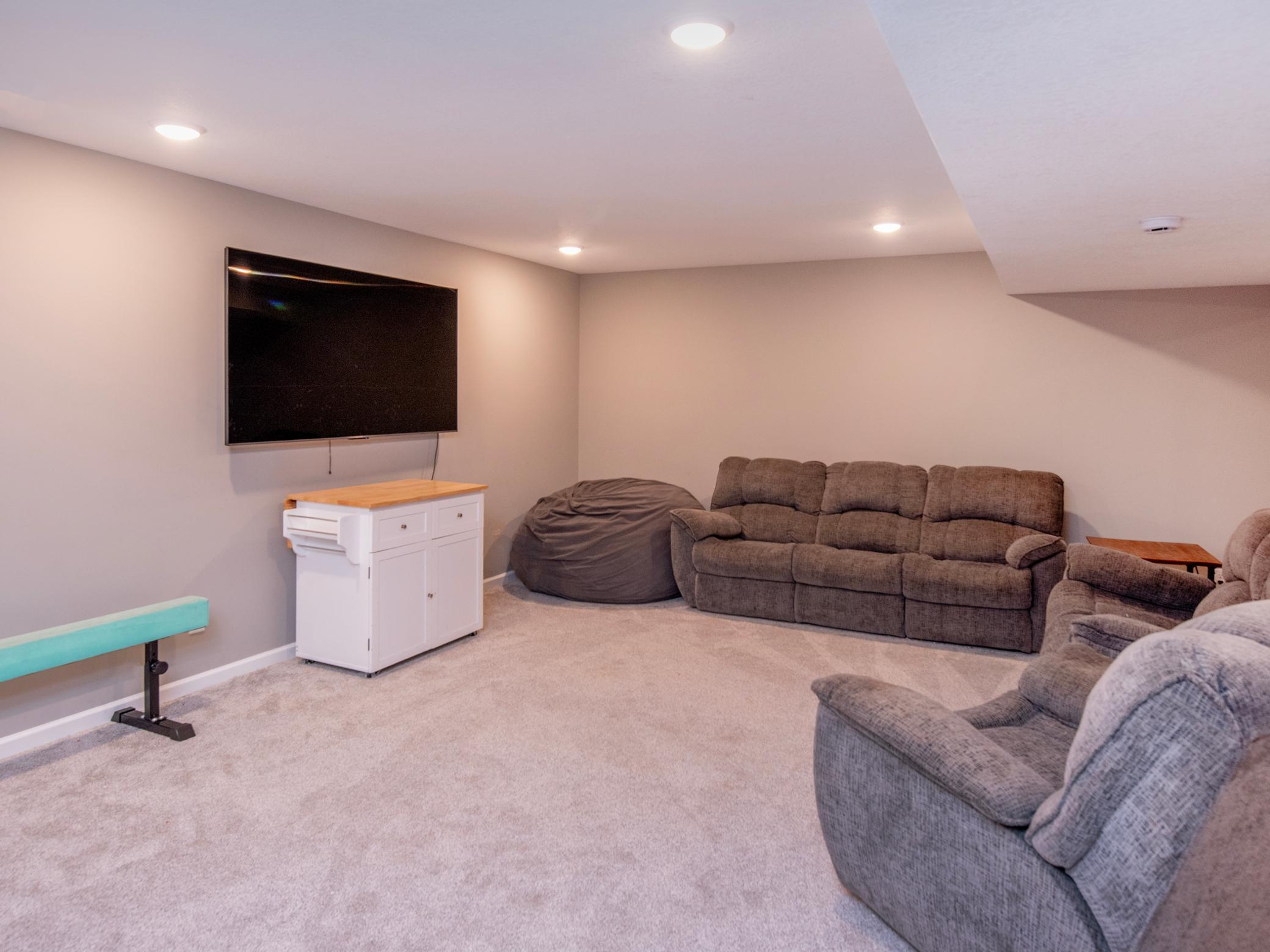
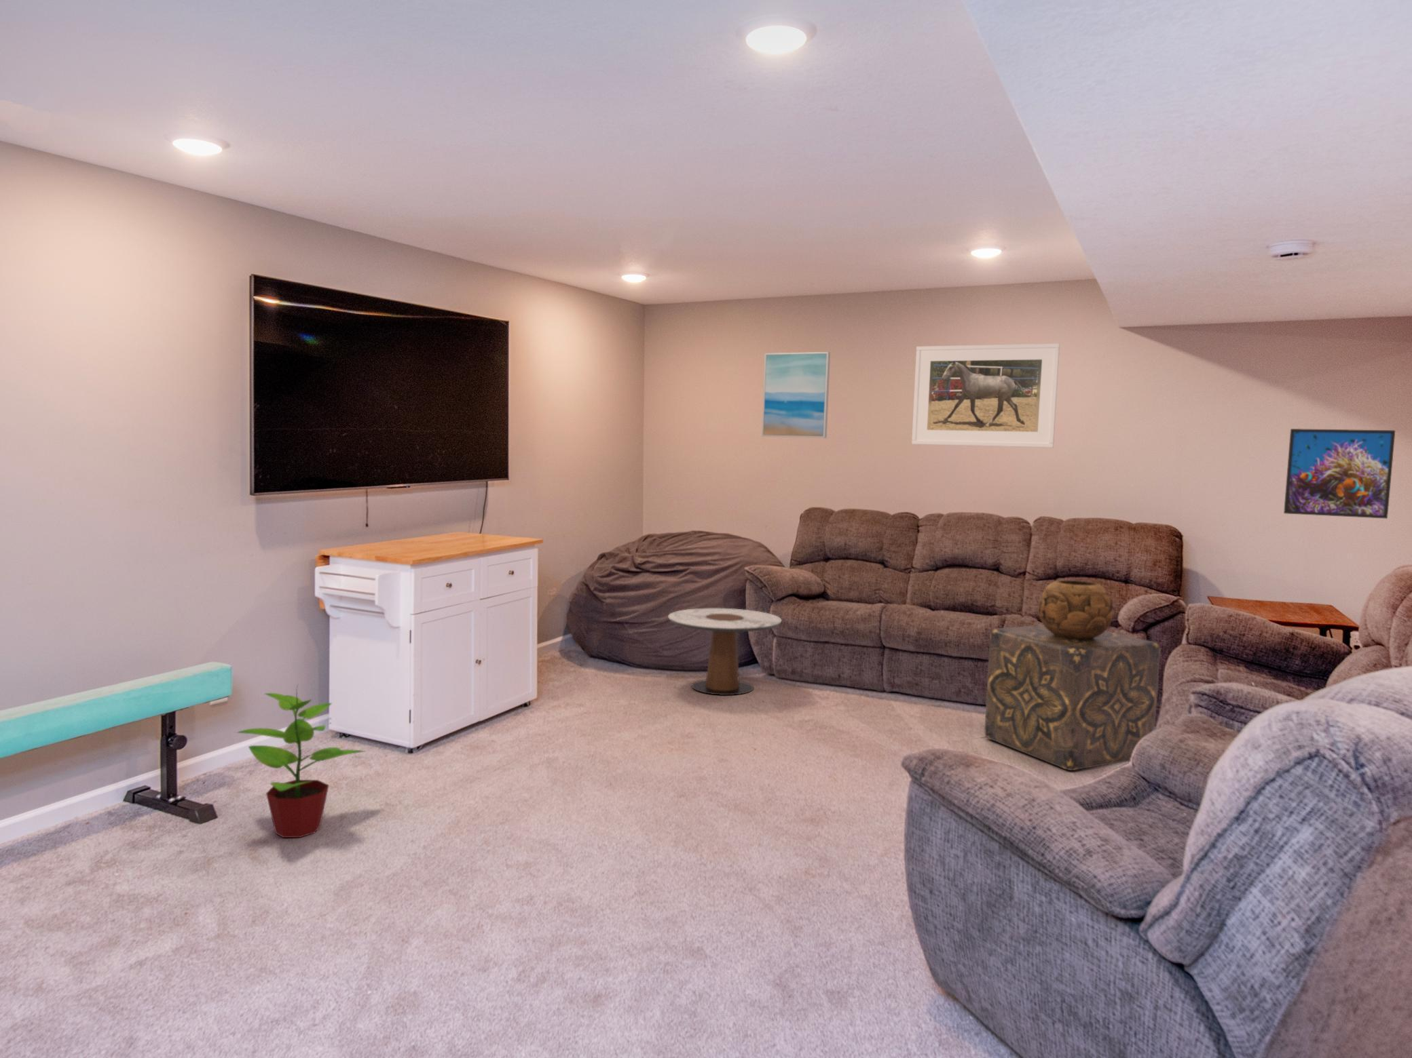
+ side table [667,608,782,696]
+ wall art [760,351,831,439]
+ potted plant [237,683,367,838]
+ ottoman [984,625,1161,771]
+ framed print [911,342,1061,448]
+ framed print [1283,428,1395,519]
+ decorative bowl [1038,579,1114,640]
